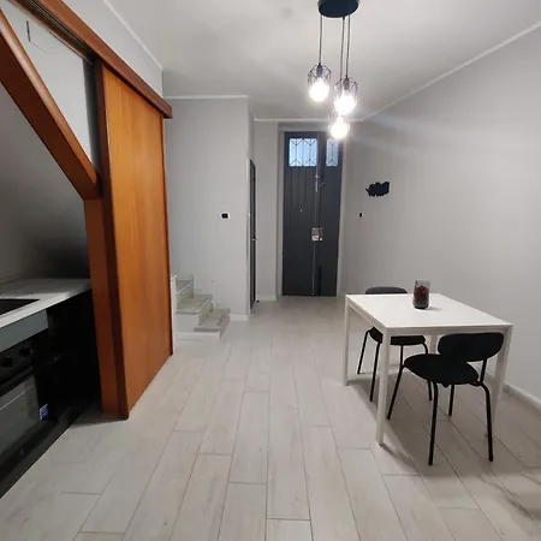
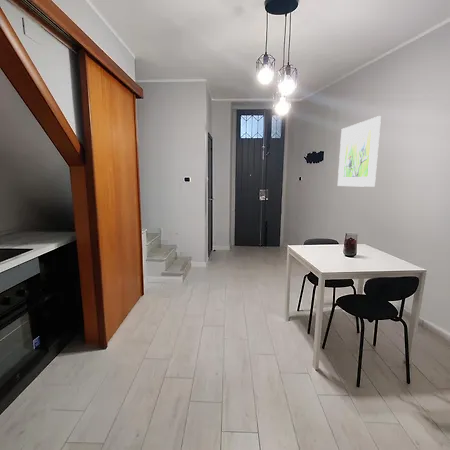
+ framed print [337,115,382,188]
